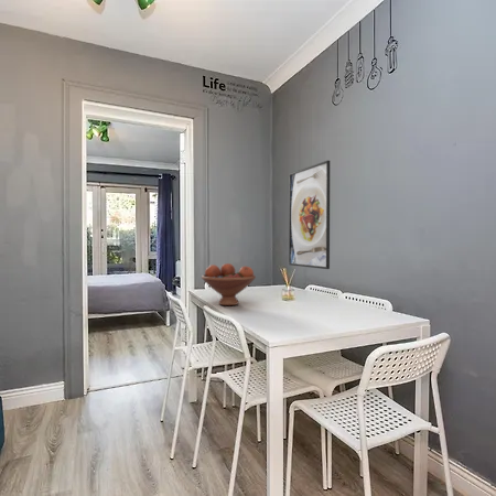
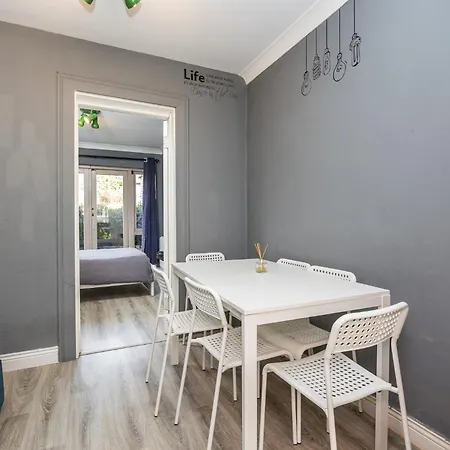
- fruit bowl [201,262,257,306]
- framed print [288,160,331,270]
